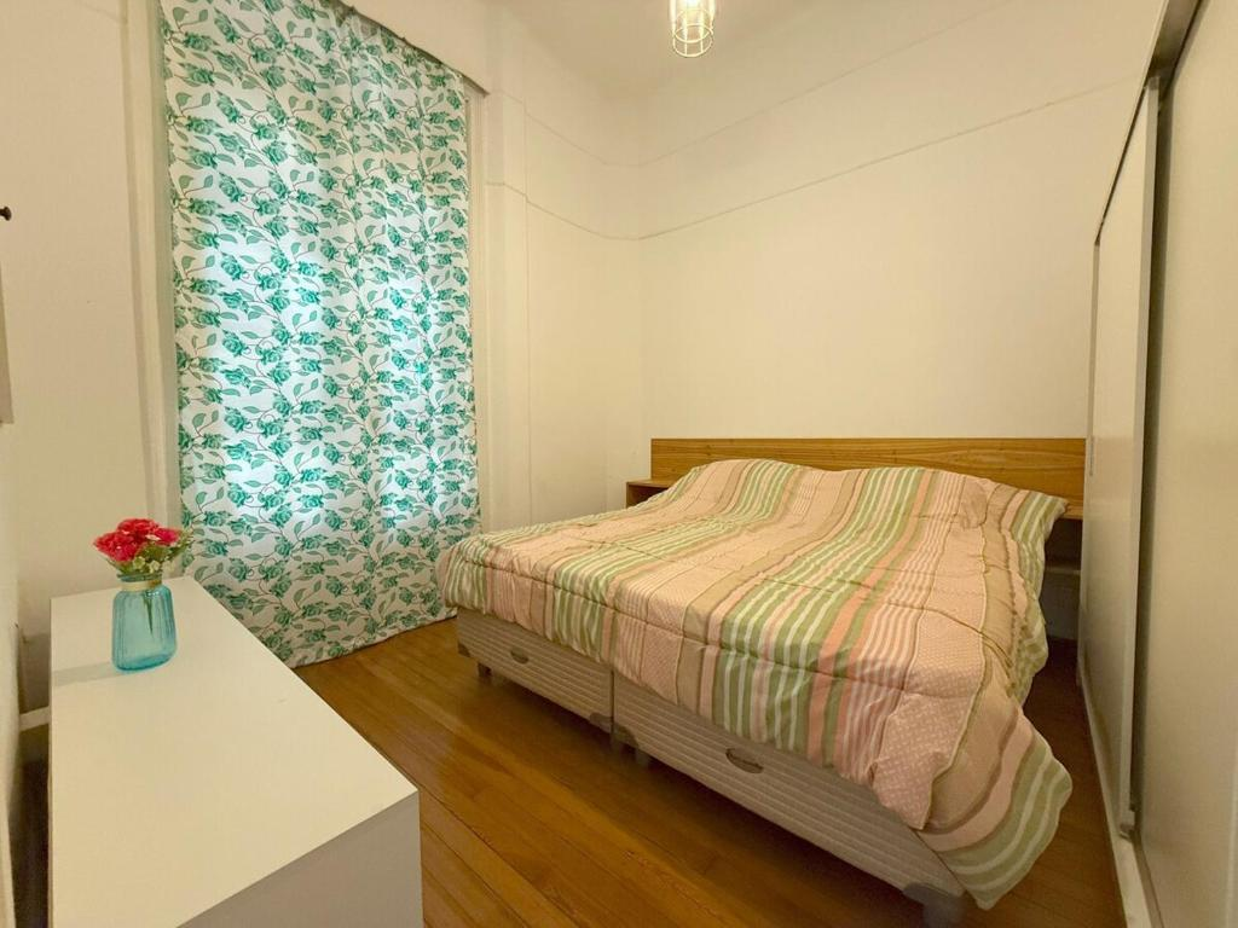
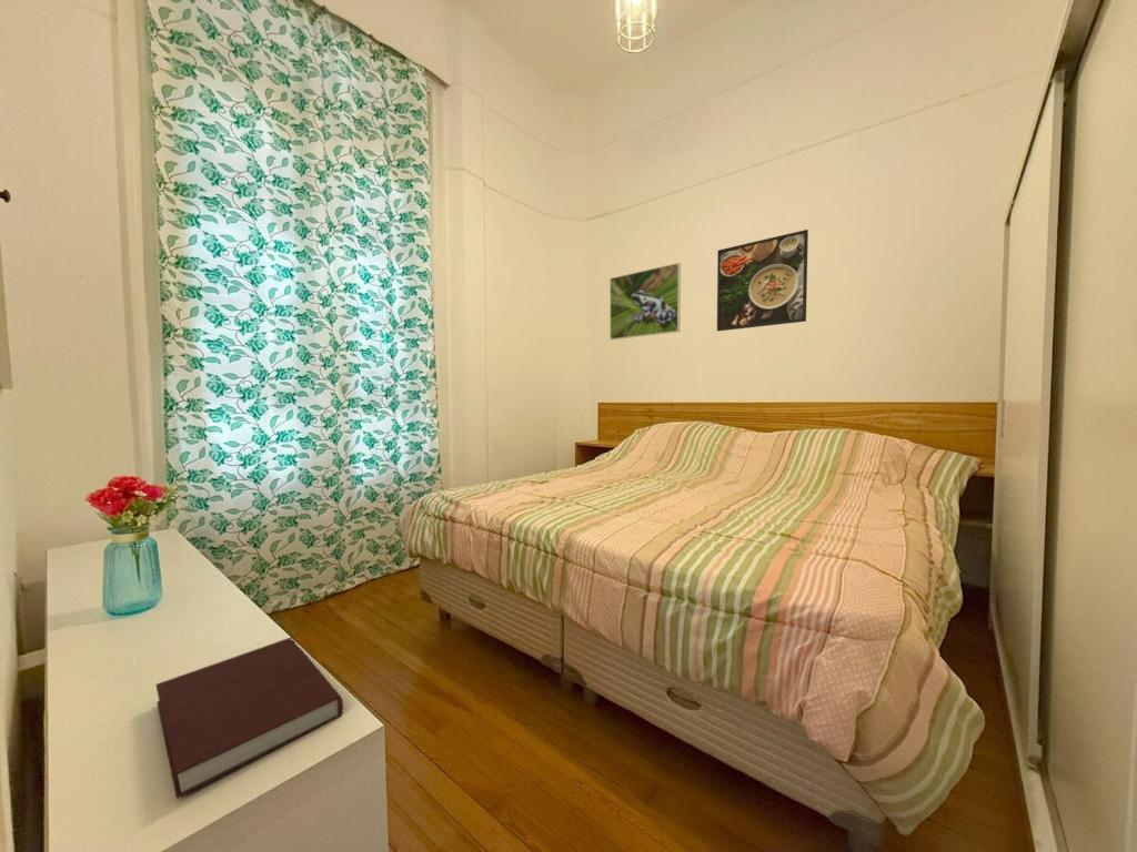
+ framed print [716,229,809,332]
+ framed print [608,262,682,341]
+ notebook [154,637,344,800]
